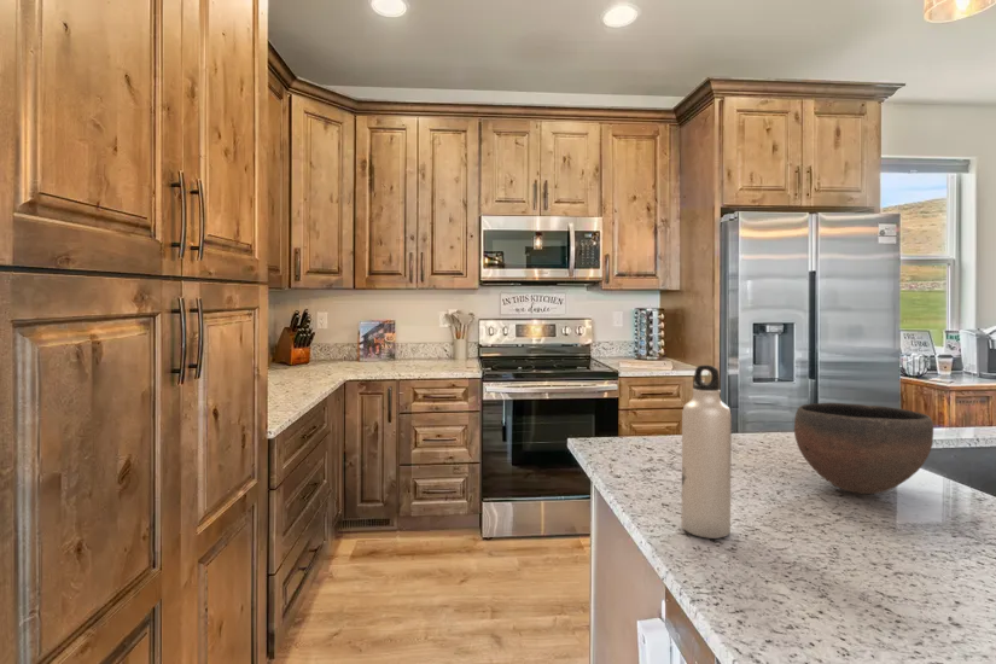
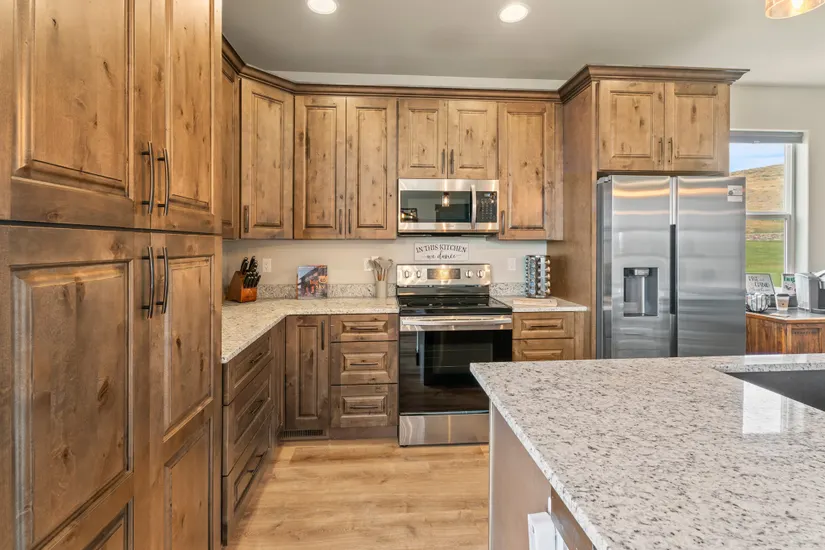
- water bottle [681,363,733,540]
- bowl [793,402,934,495]
